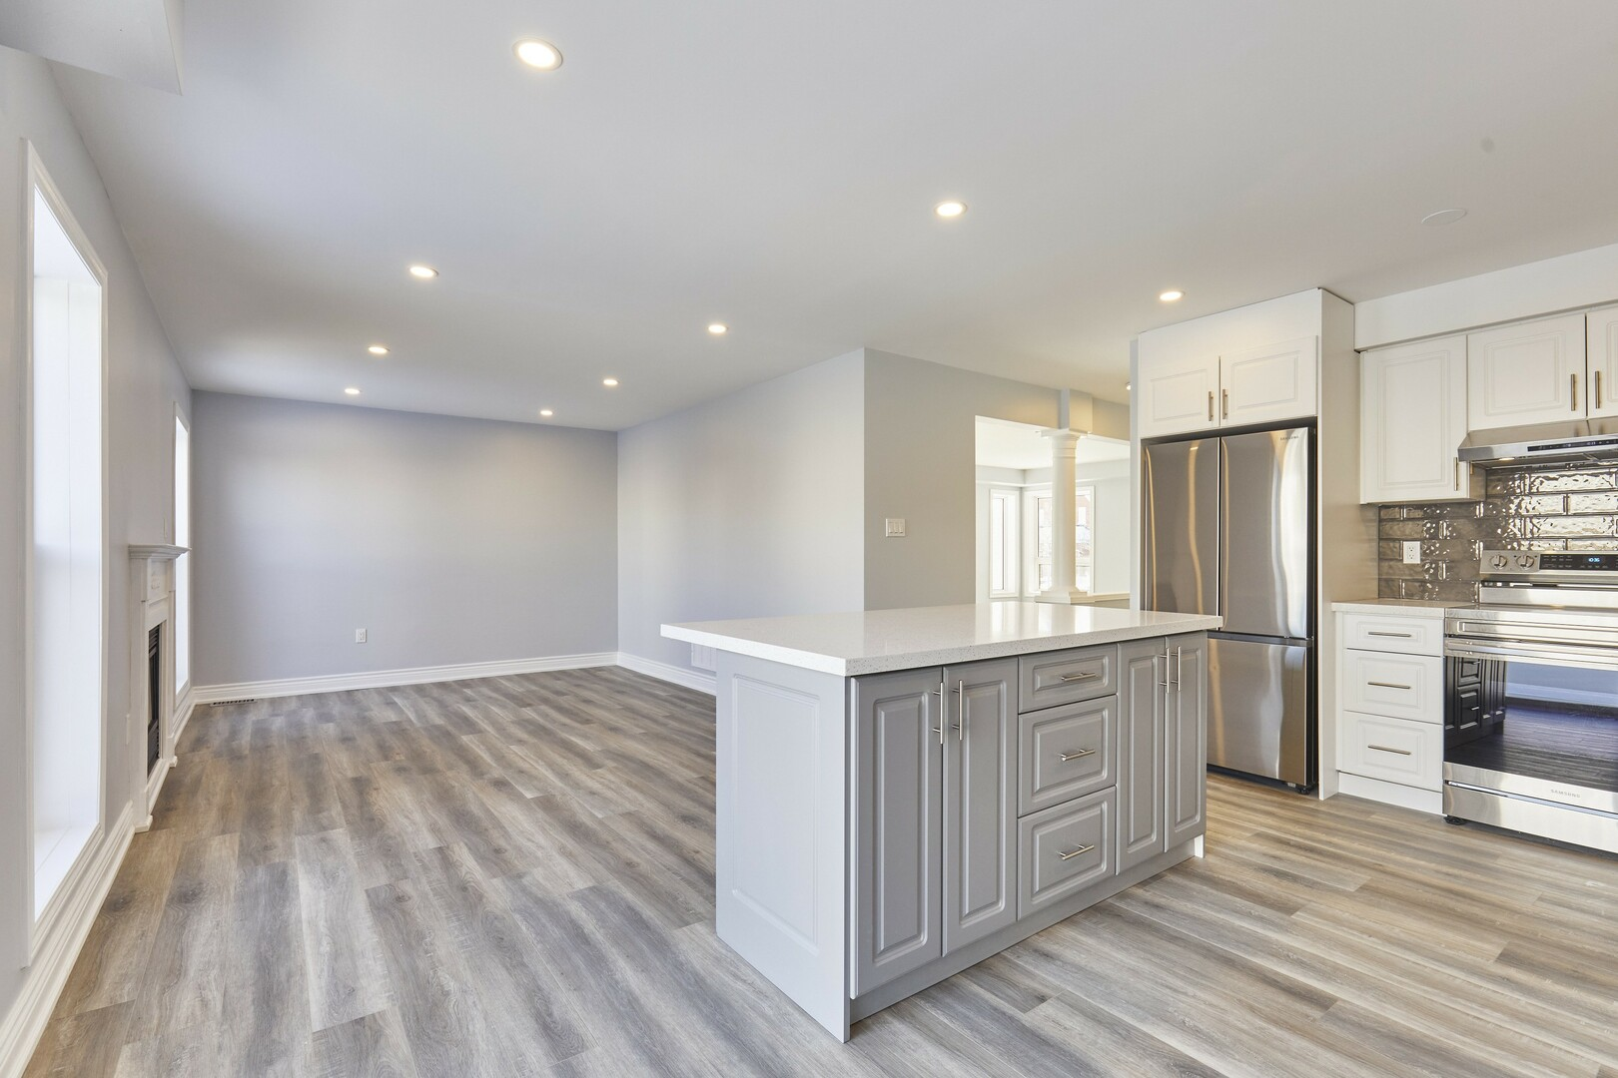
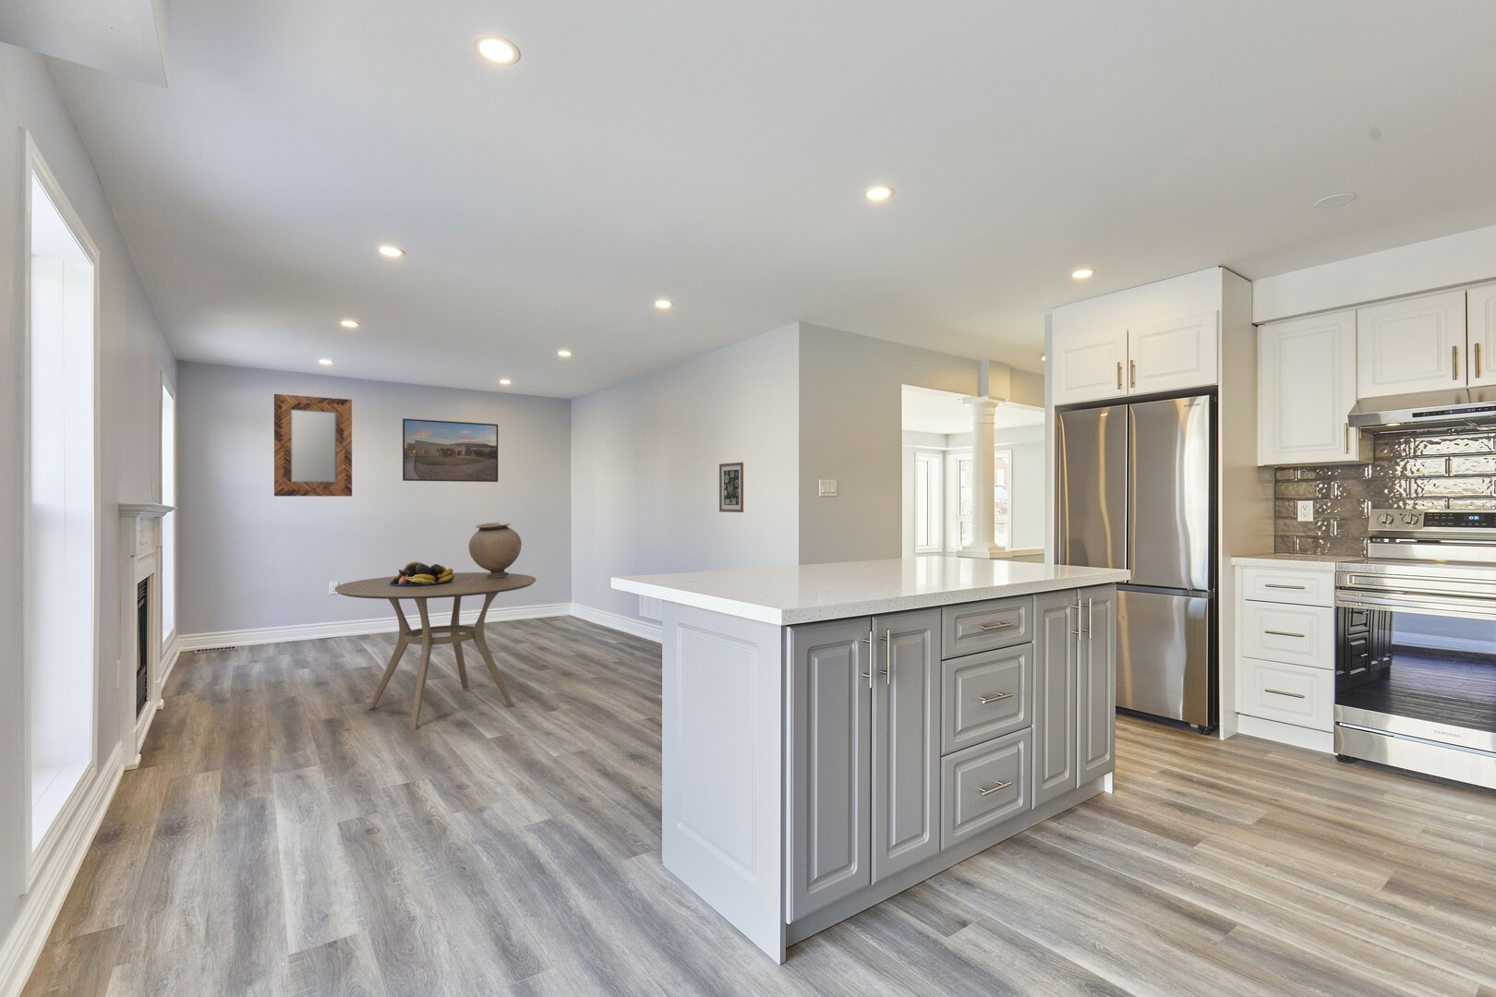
+ home mirror [274,393,353,497]
+ wall art [718,462,745,513]
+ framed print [402,418,499,483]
+ vase [469,522,523,578]
+ fruit bowl [388,561,454,586]
+ dining table [334,572,538,730]
